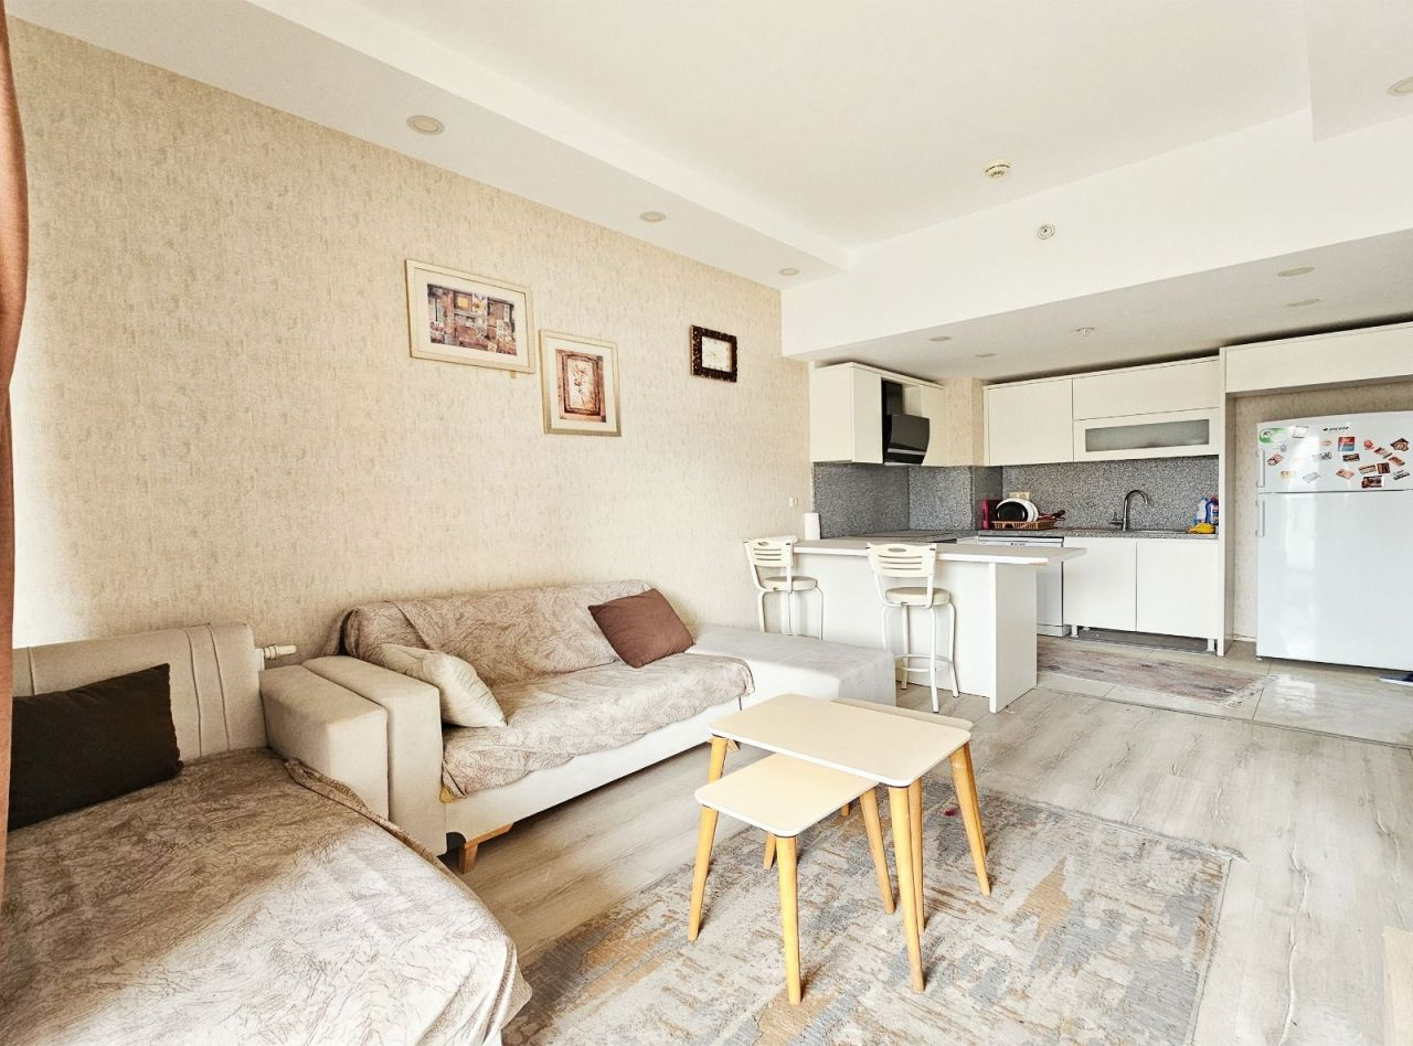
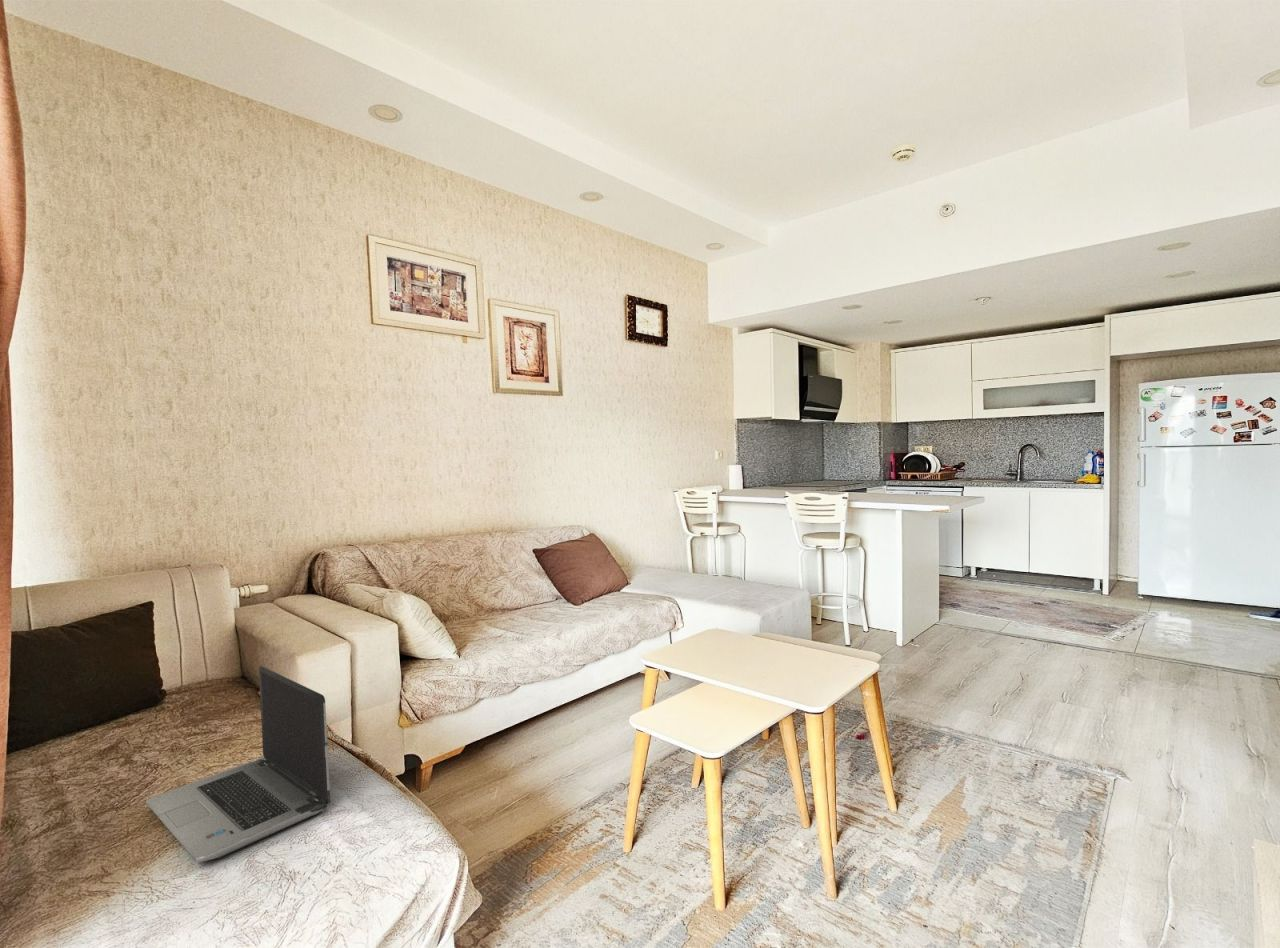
+ laptop computer [145,665,331,863]
